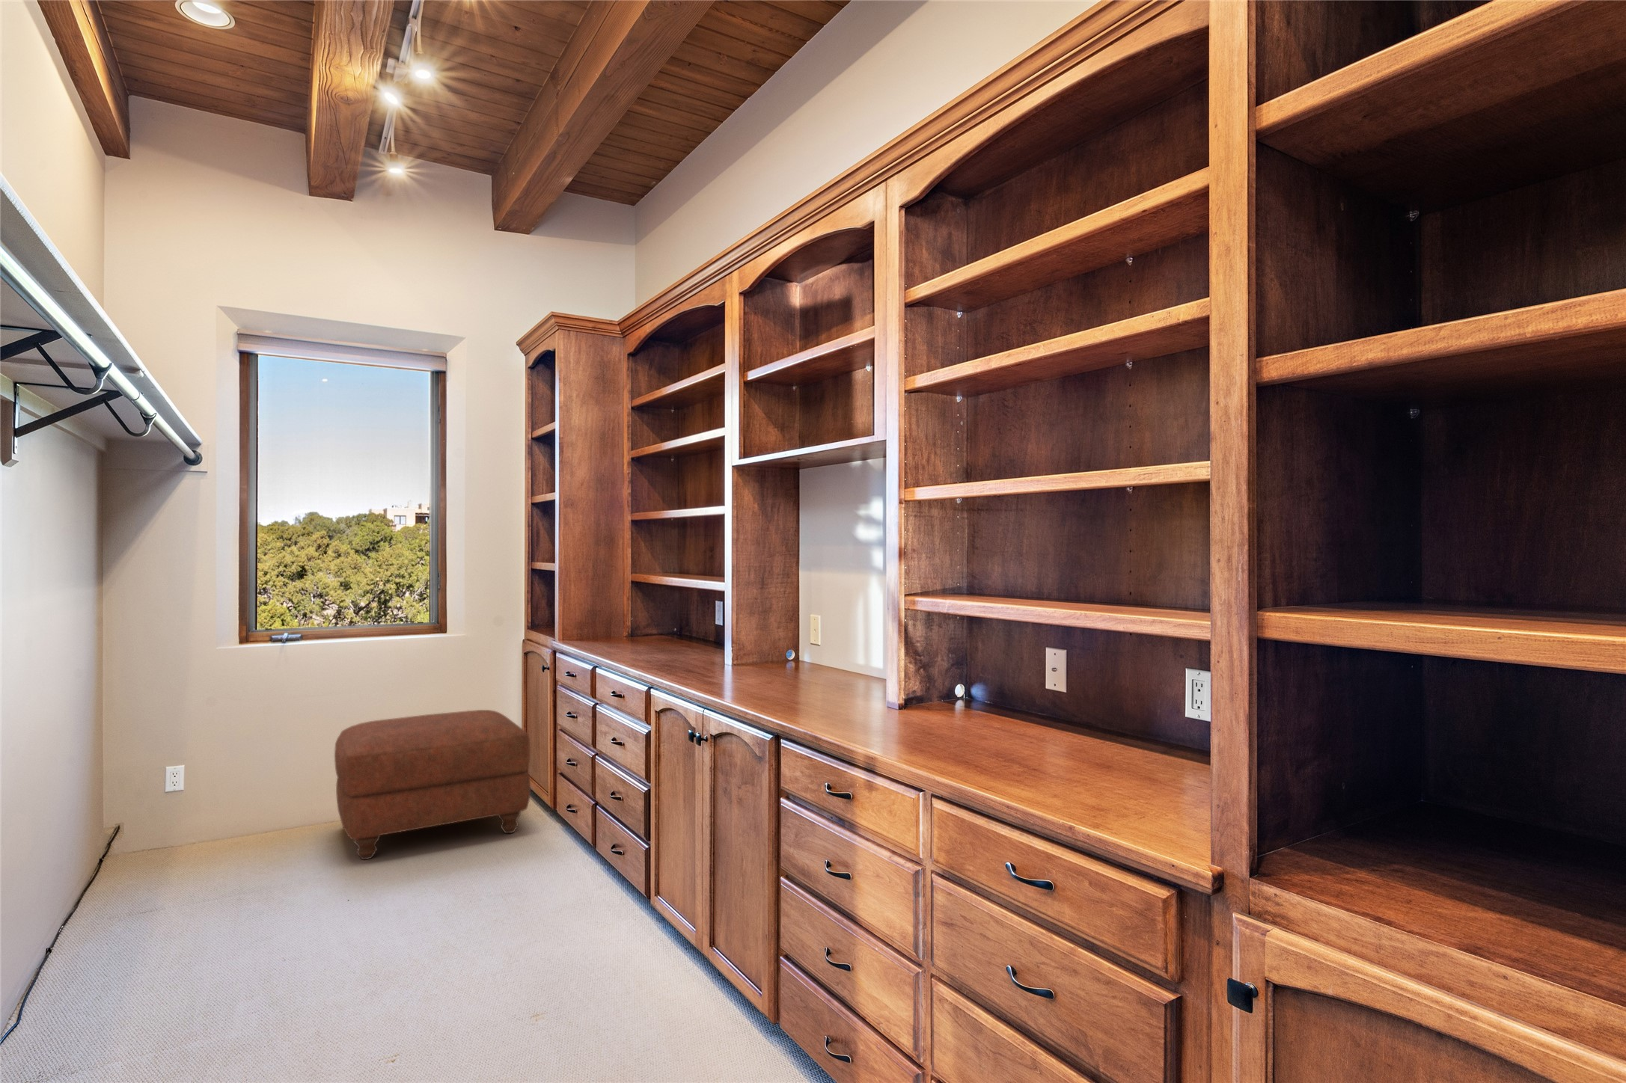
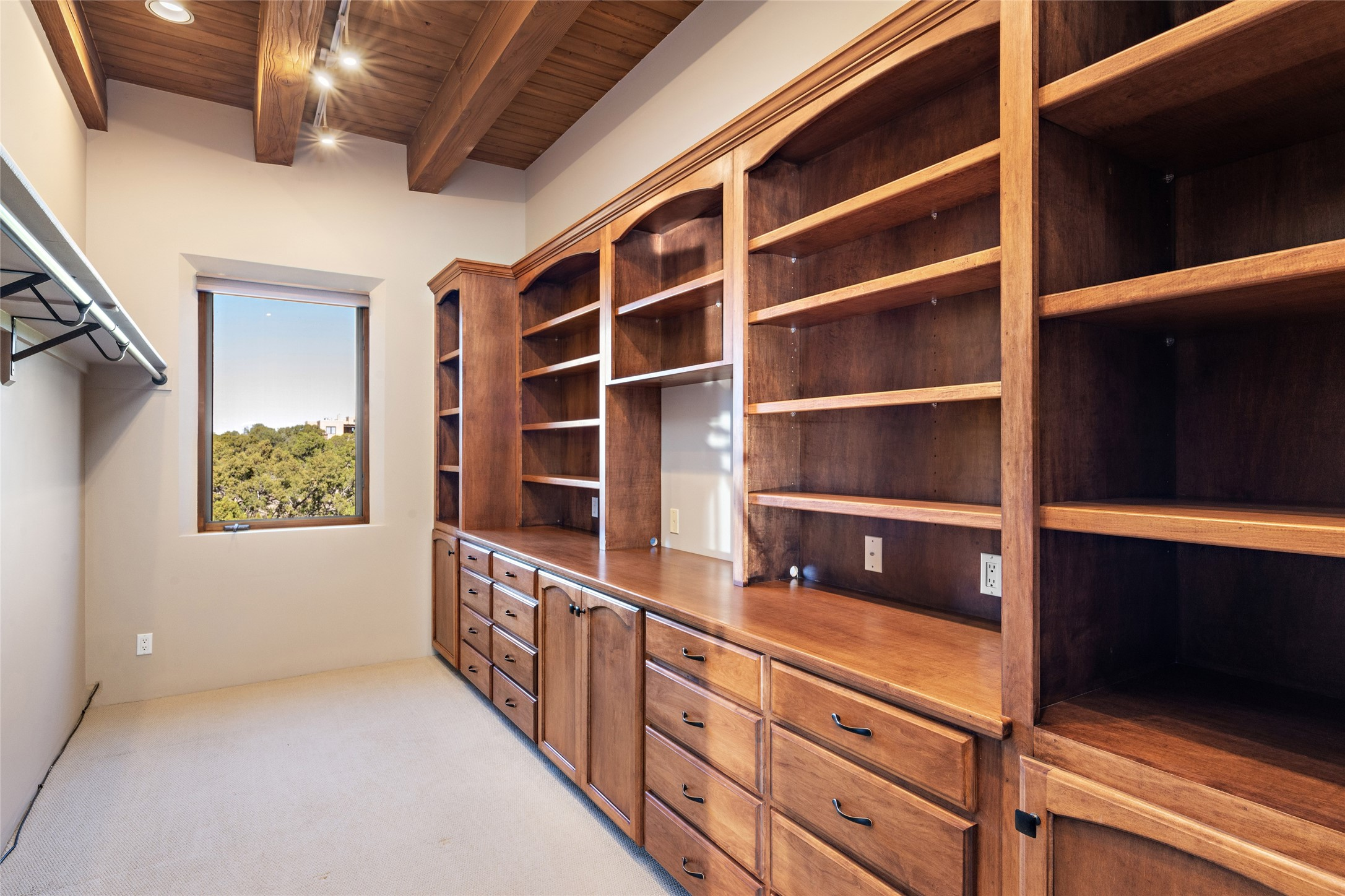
- ottoman [334,710,531,861]
